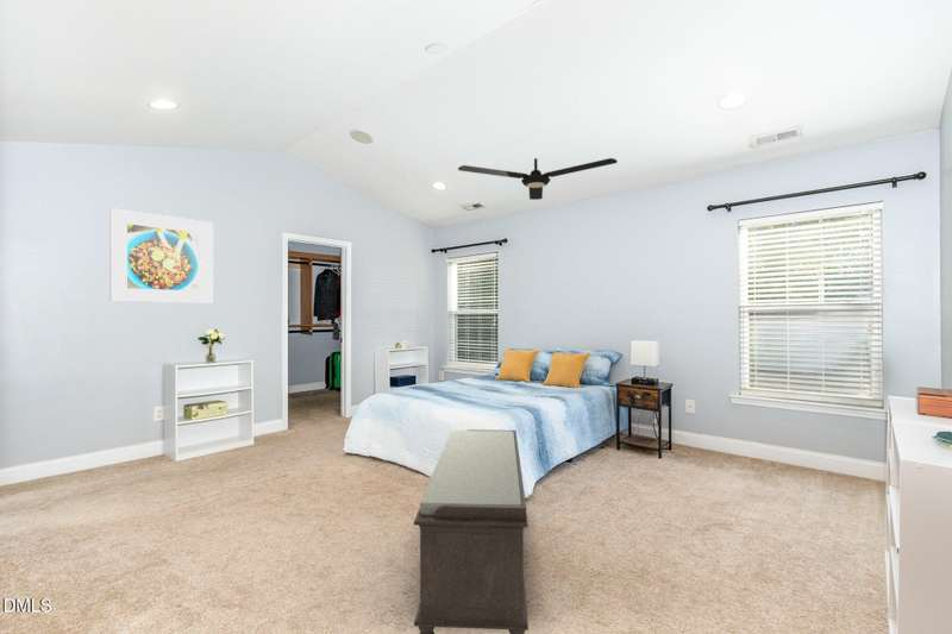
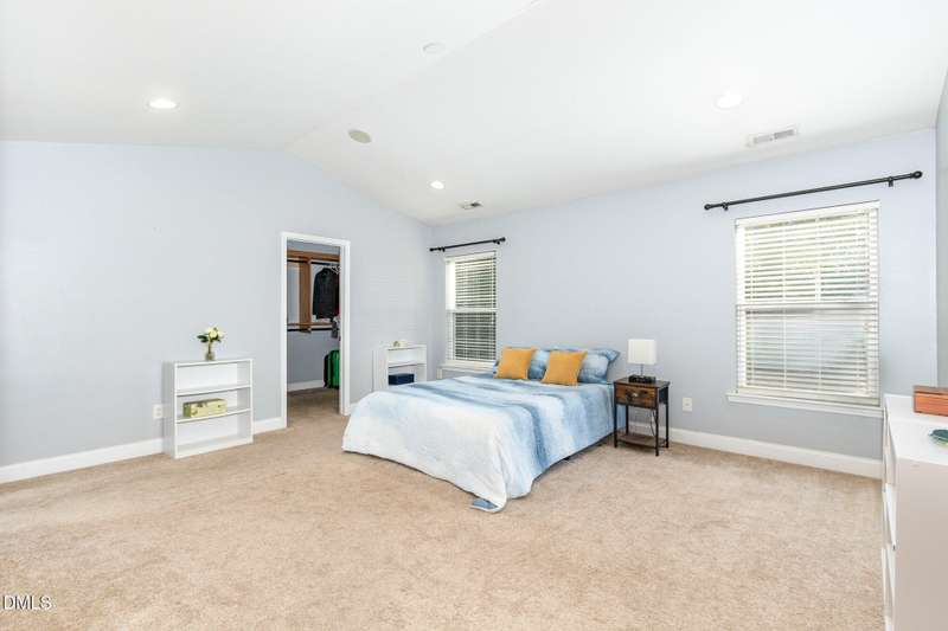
- ceiling fan [457,157,619,201]
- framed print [108,207,214,305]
- bench [413,428,530,634]
